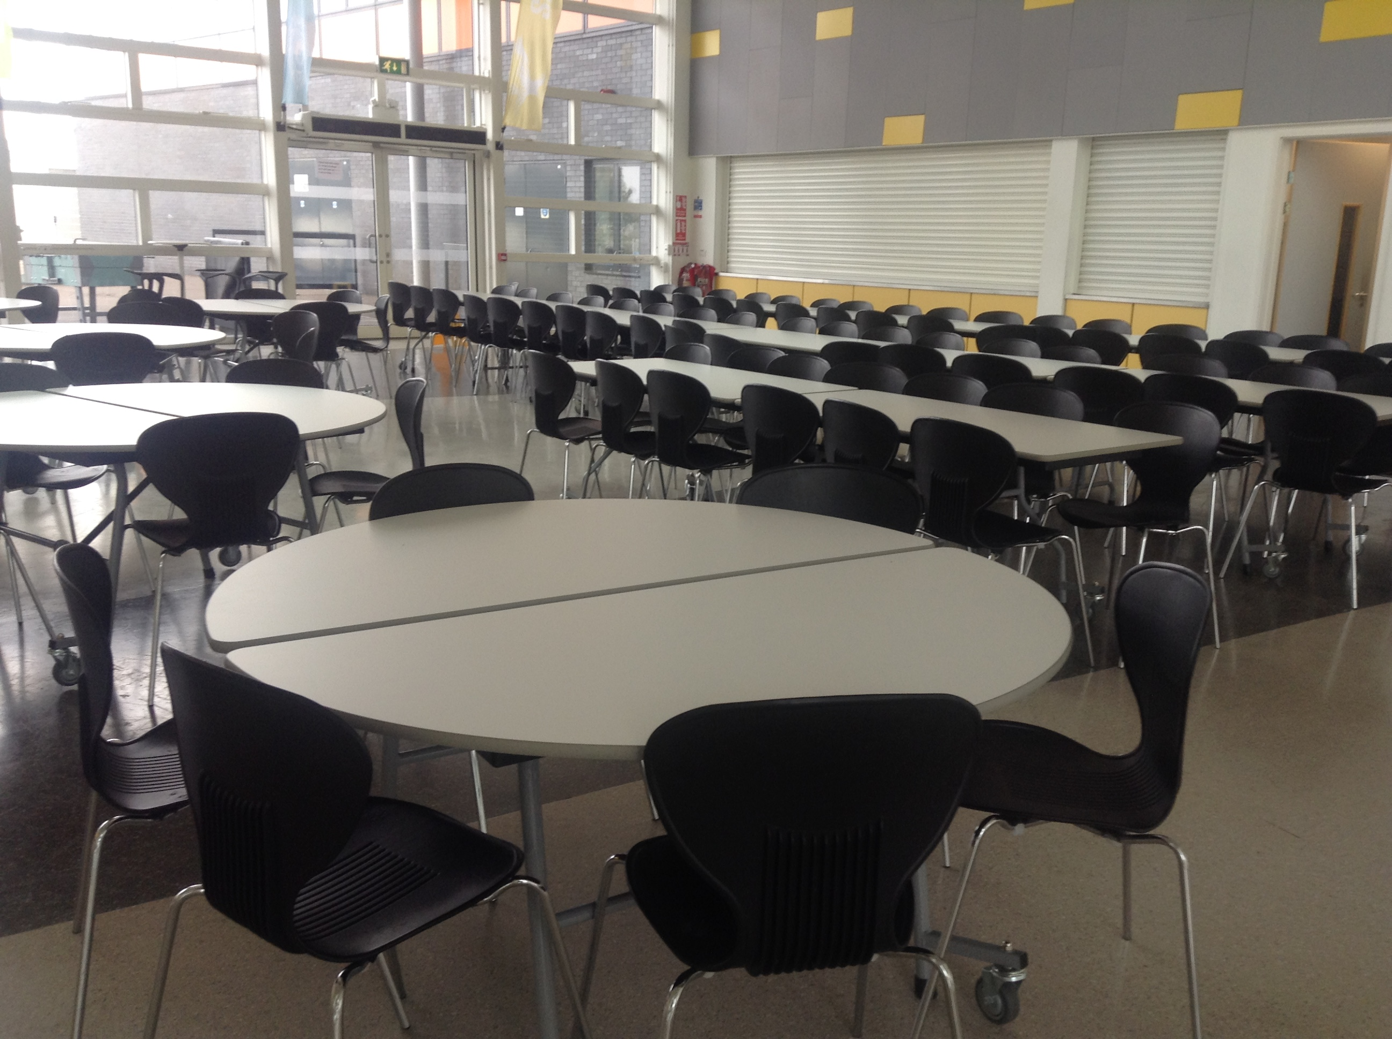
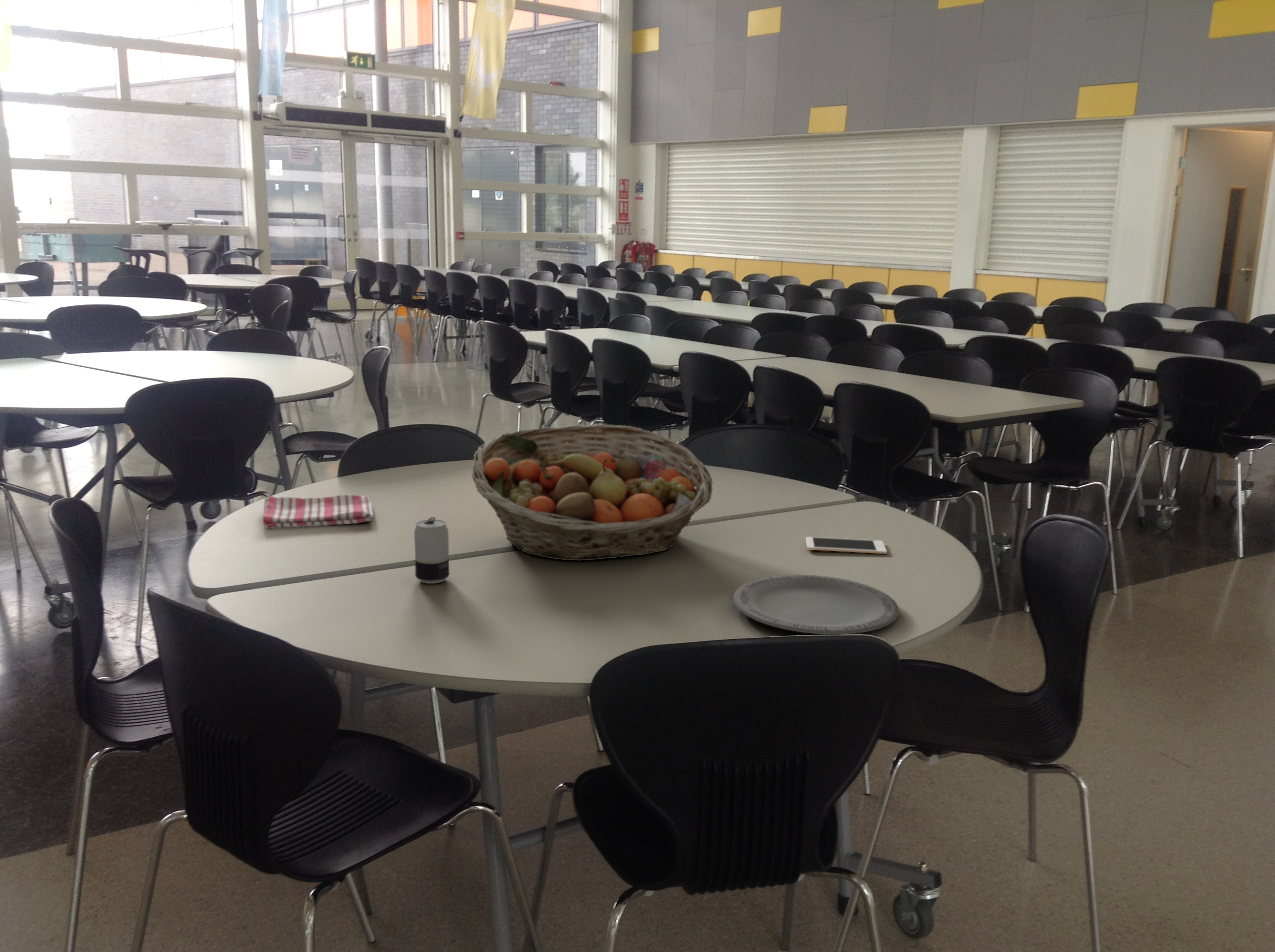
+ beverage can [414,517,450,584]
+ plate [733,574,899,635]
+ cell phone [805,536,887,555]
+ dish towel [262,494,374,529]
+ fruit basket [471,424,713,561]
